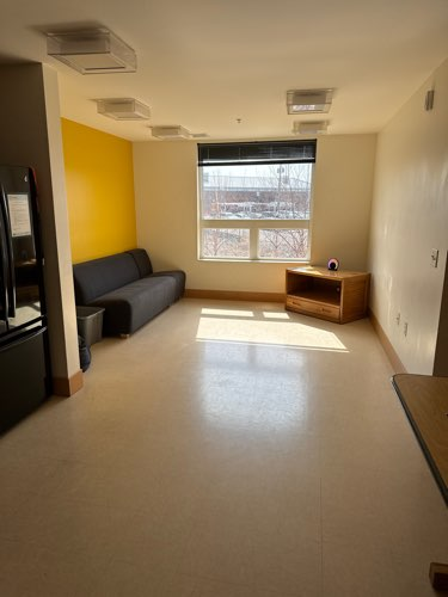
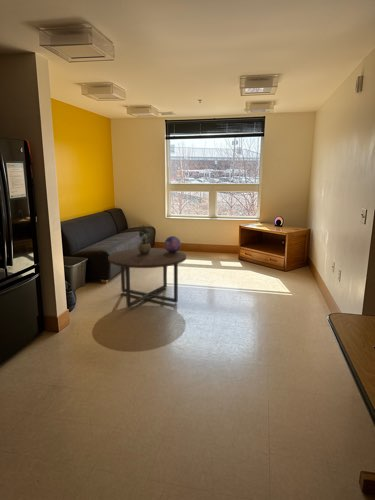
+ coffee table [107,247,187,310]
+ potted plant [136,224,156,254]
+ decorative ball [163,235,182,253]
